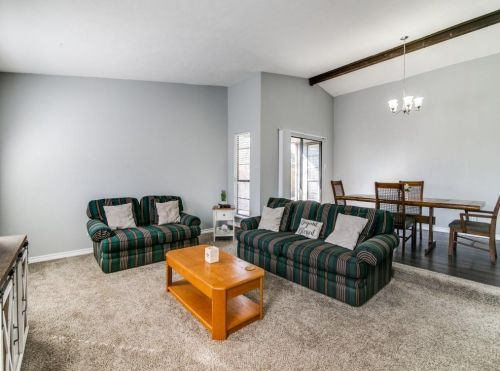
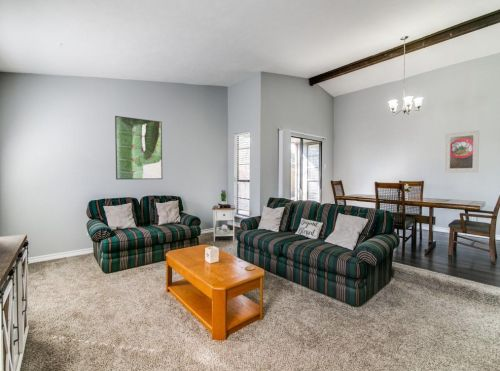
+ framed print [444,129,480,174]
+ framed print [114,115,163,181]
